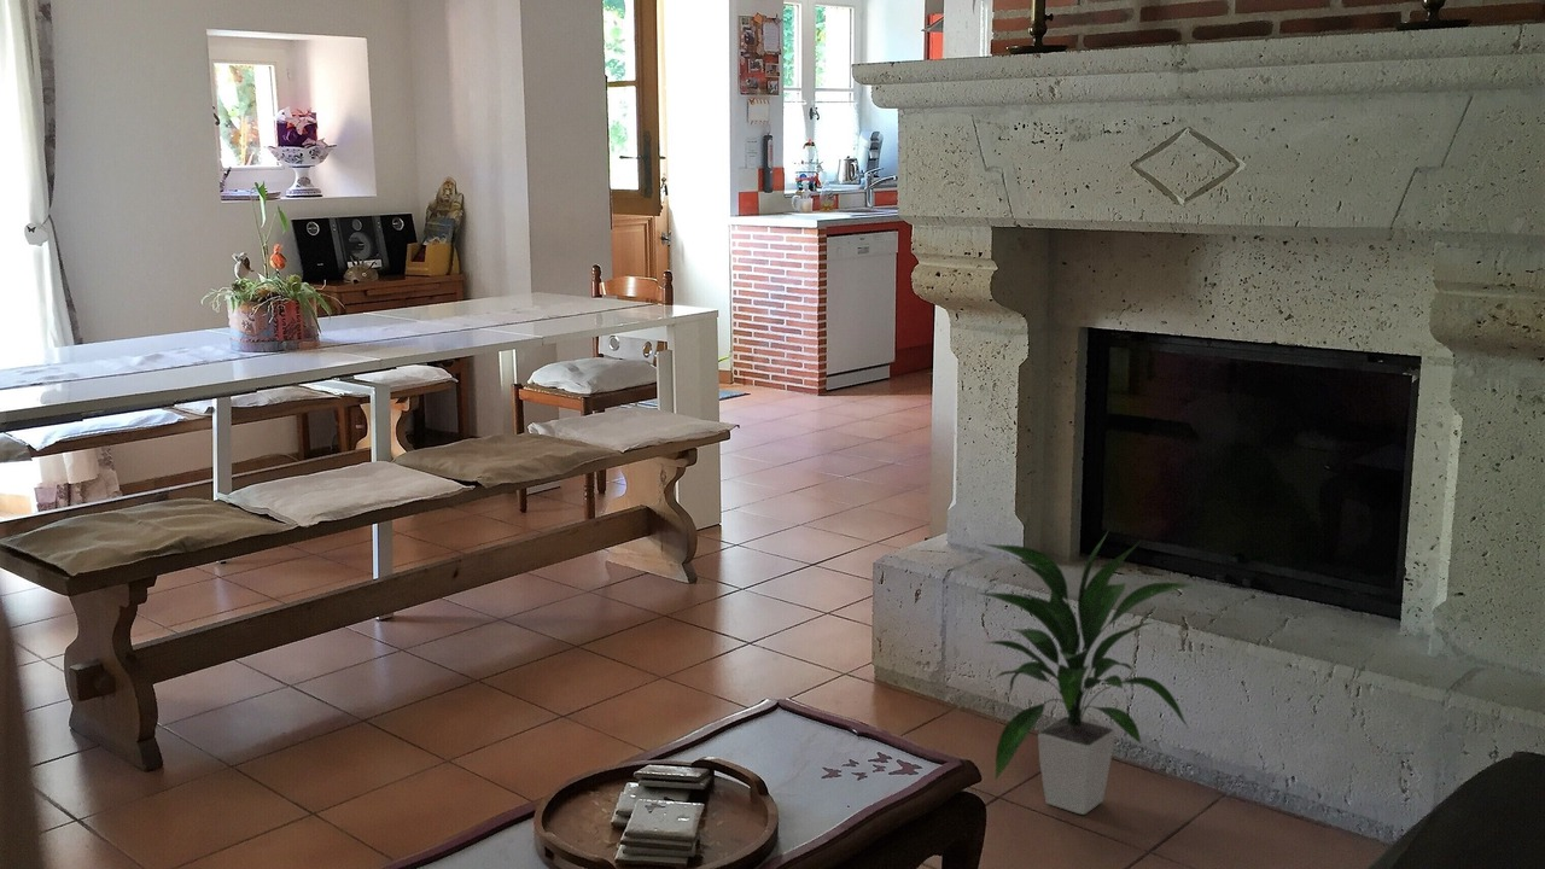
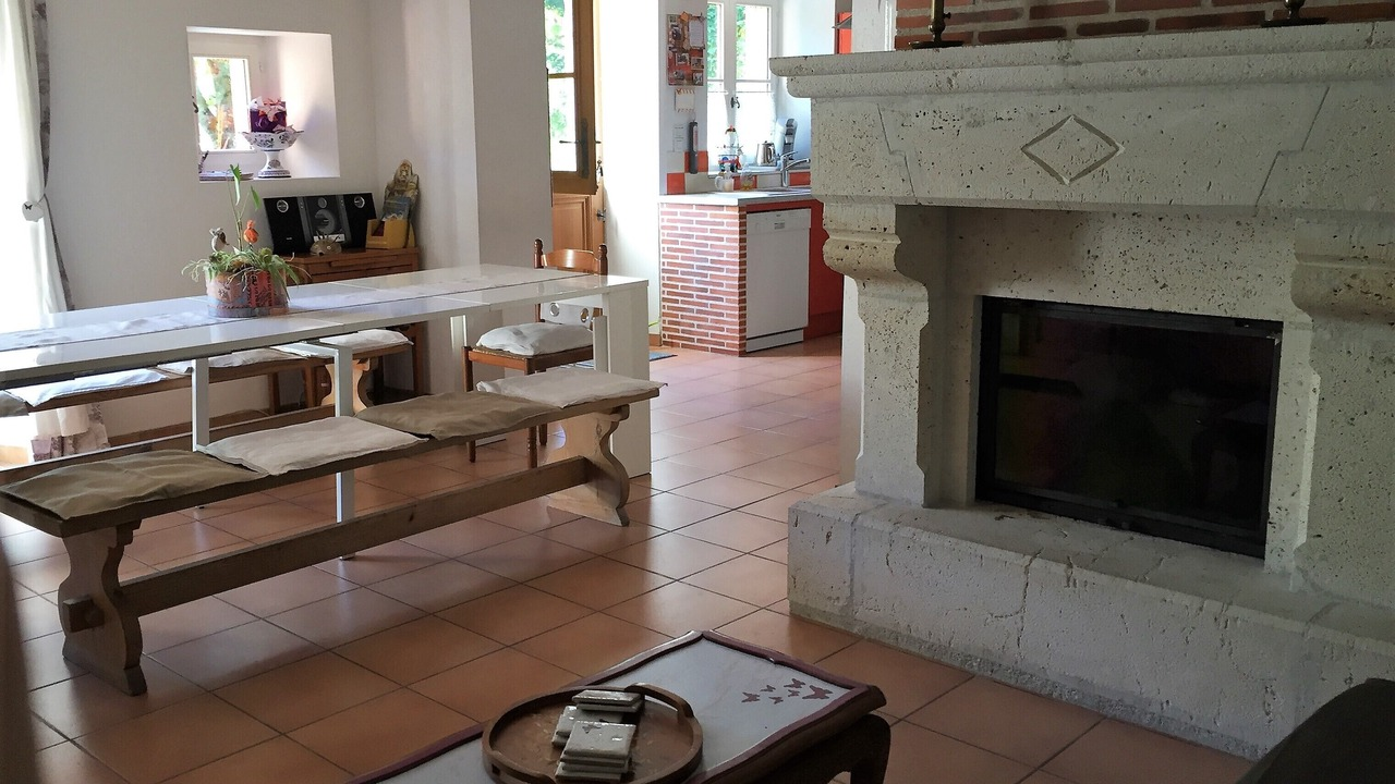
- indoor plant [974,529,1193,816]
